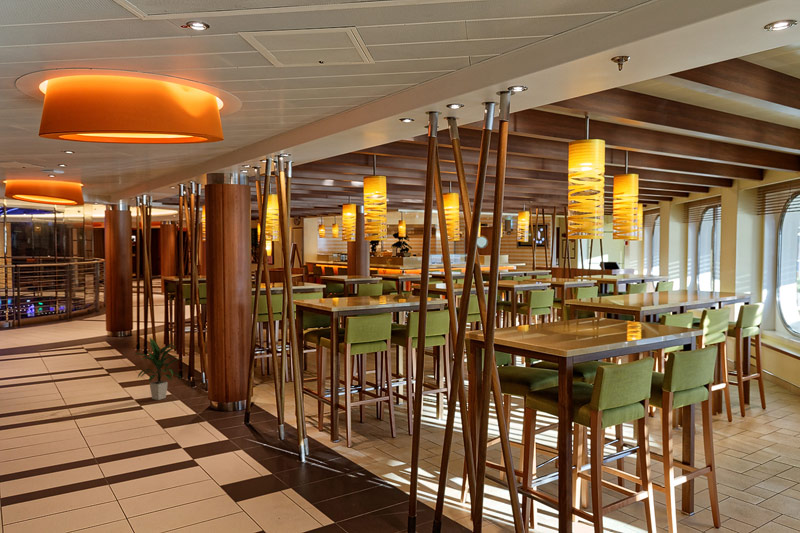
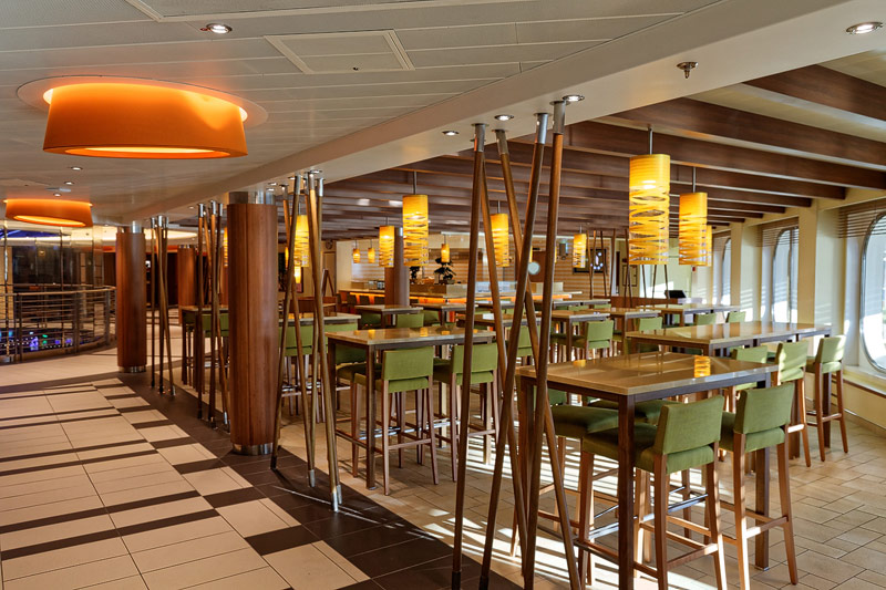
- indoor plant [134,337,183,401]
